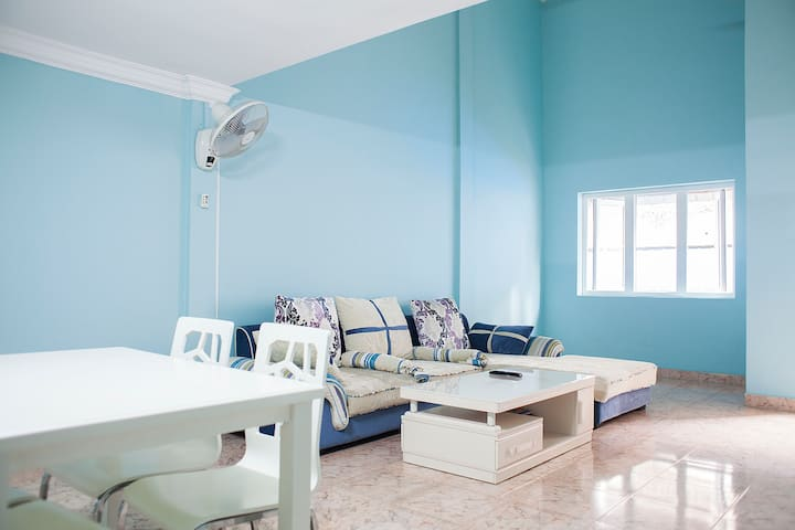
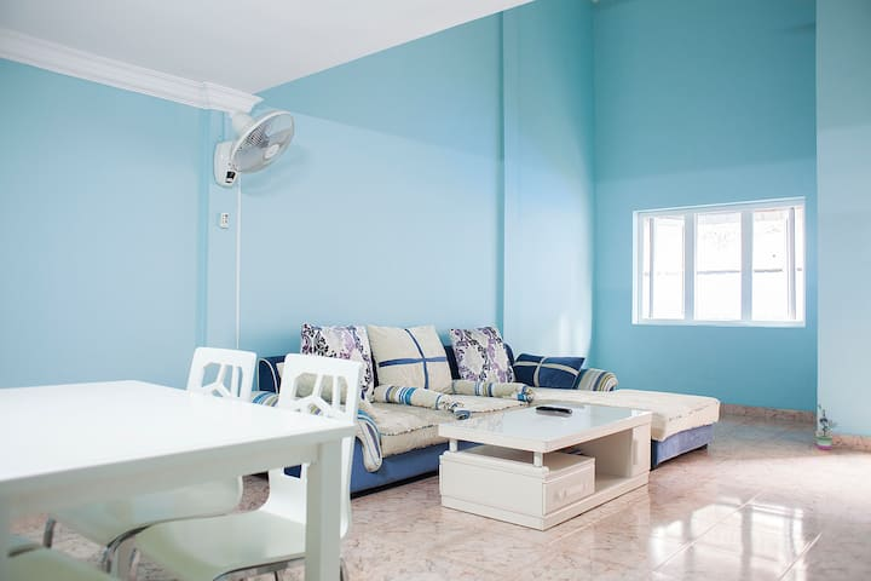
+ potted plant [815,403,838,450]
